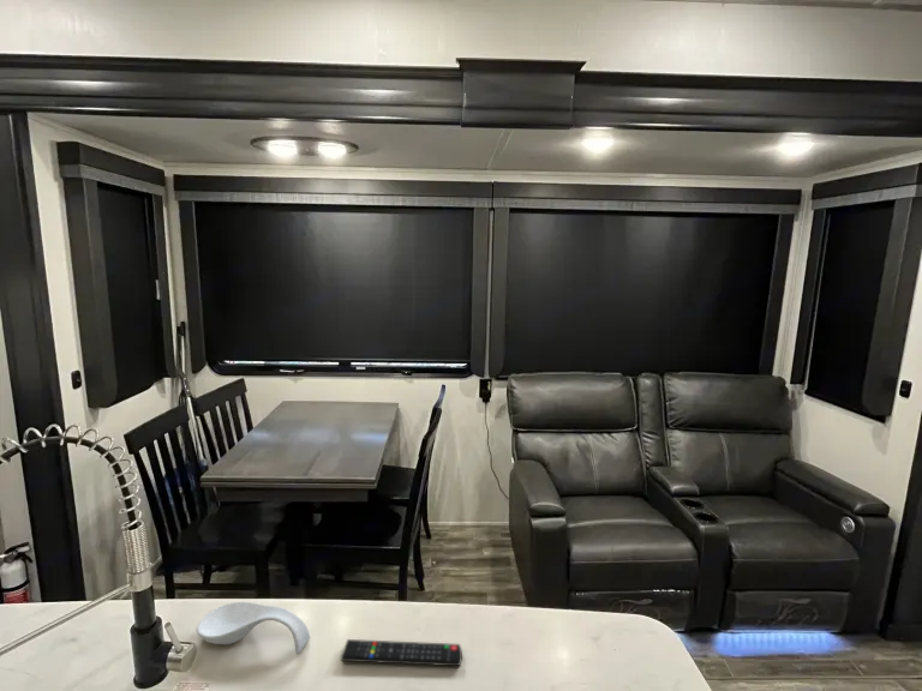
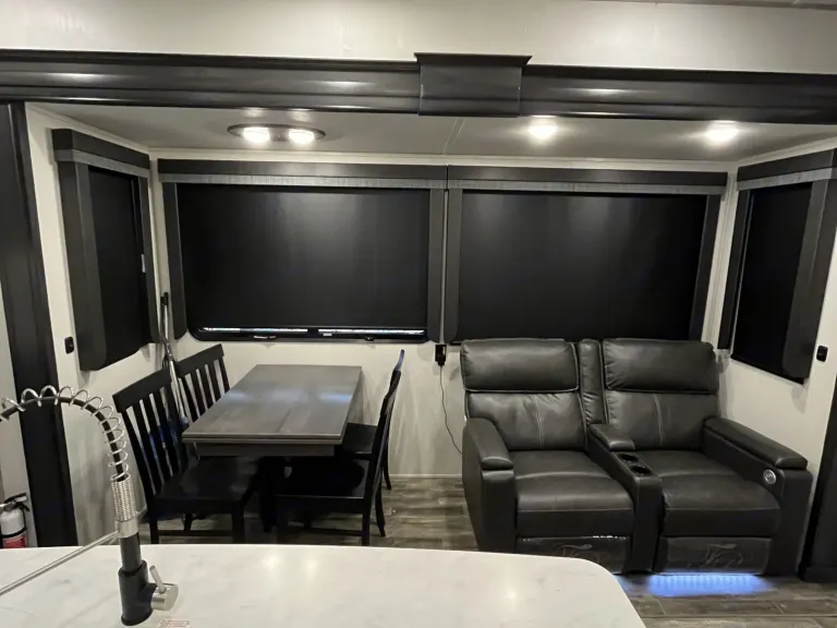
- spoon rest [196,601,311,654]
- remote control [340,638,463,667]
